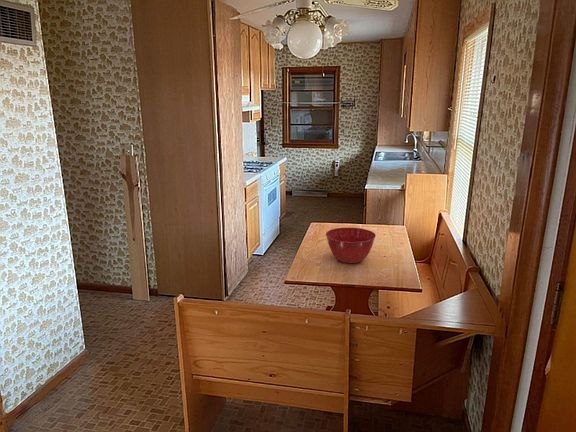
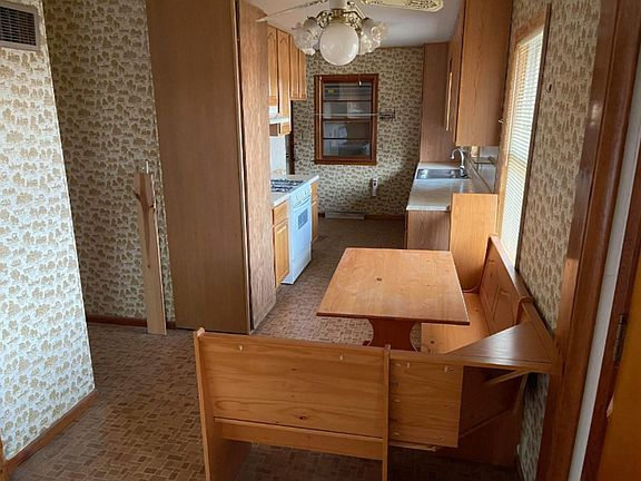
- mixing bowl [325,226,377,264]
